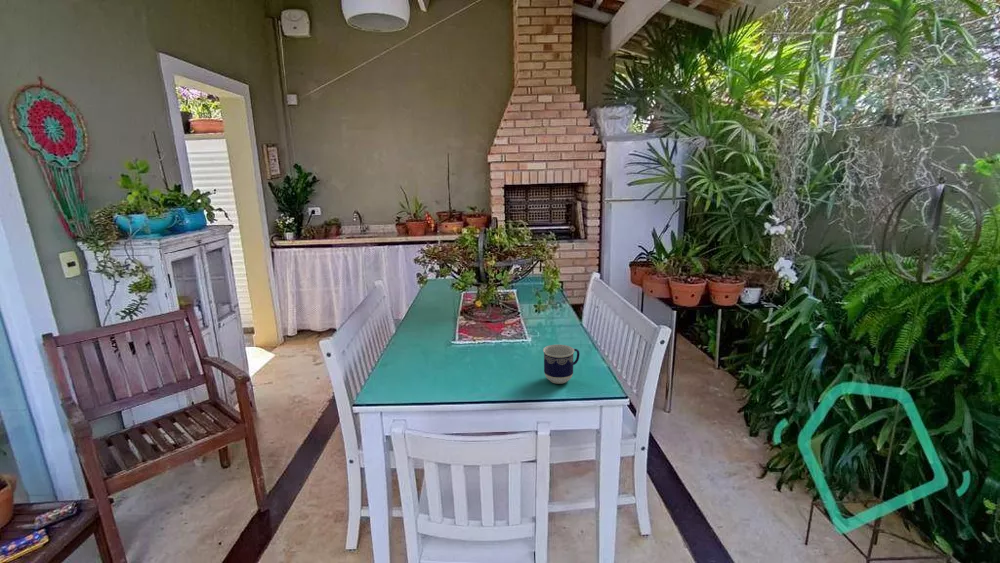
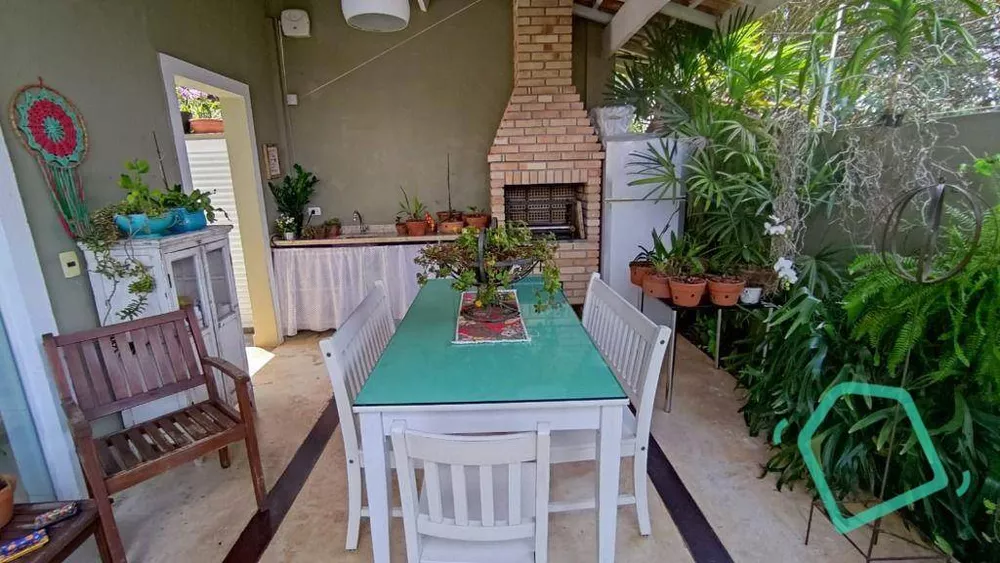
- cup [542,344,581,385]
